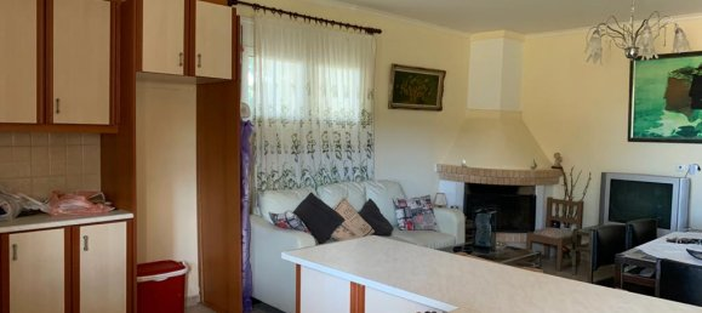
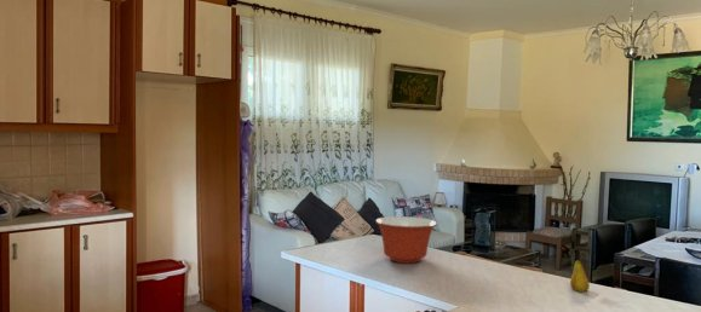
+ mixing bowl [374,215,438,265]
+ fruit [569,255,591,294]
